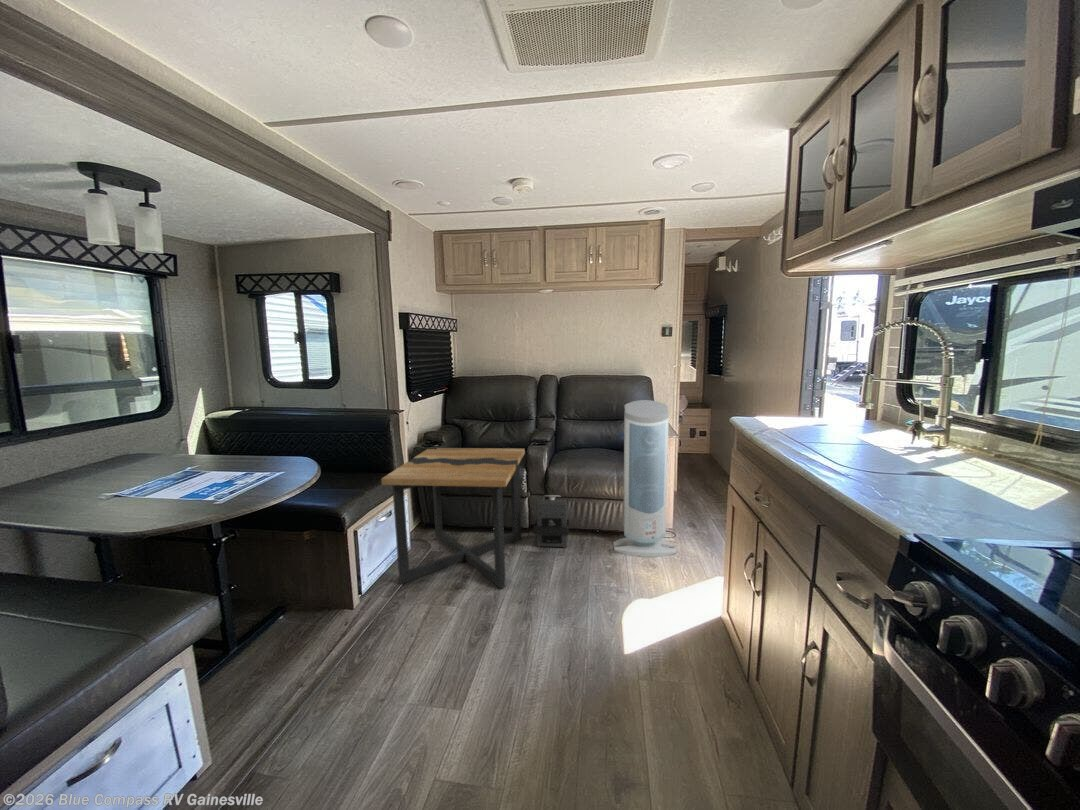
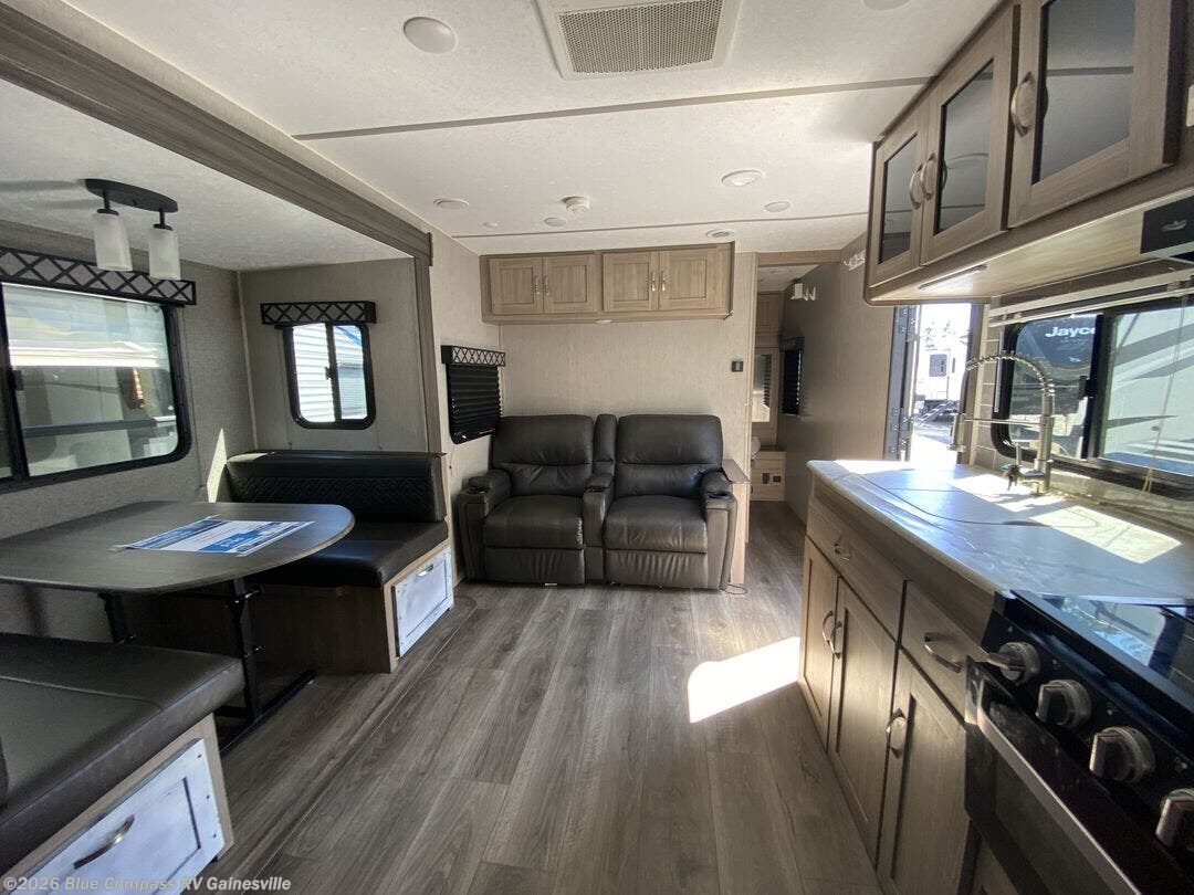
- air purifier [612,399,677,558]
- side table [380,447,526,590]
- speaker [533,494,570,549]
